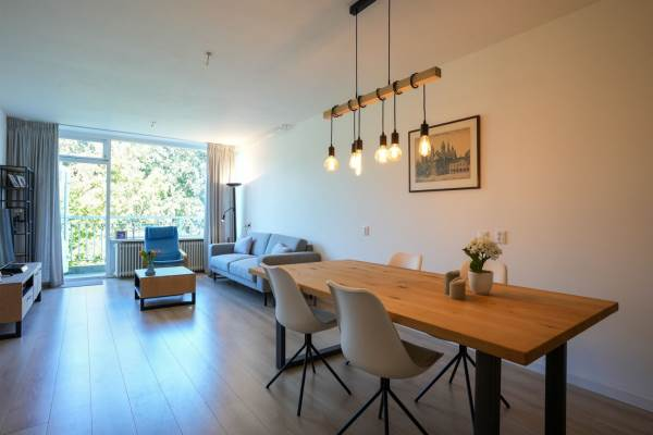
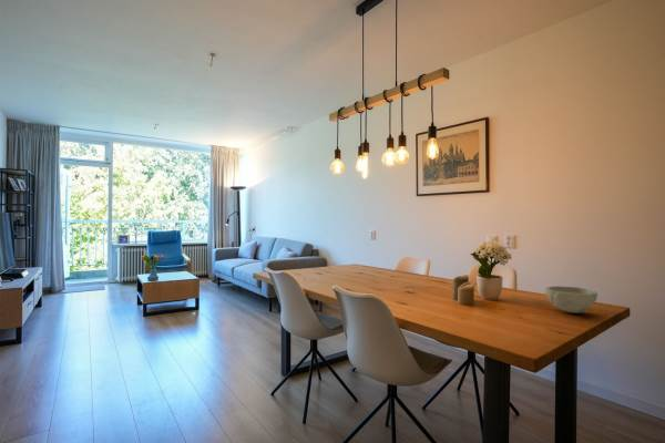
+ bowl [544,285,598,315]
